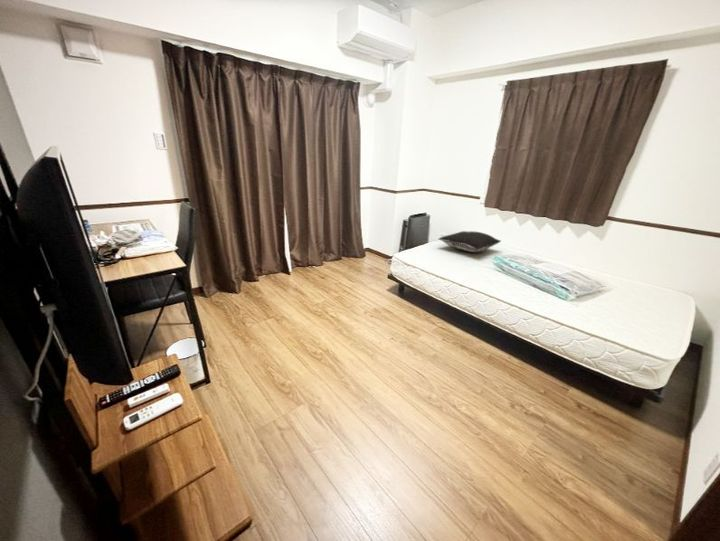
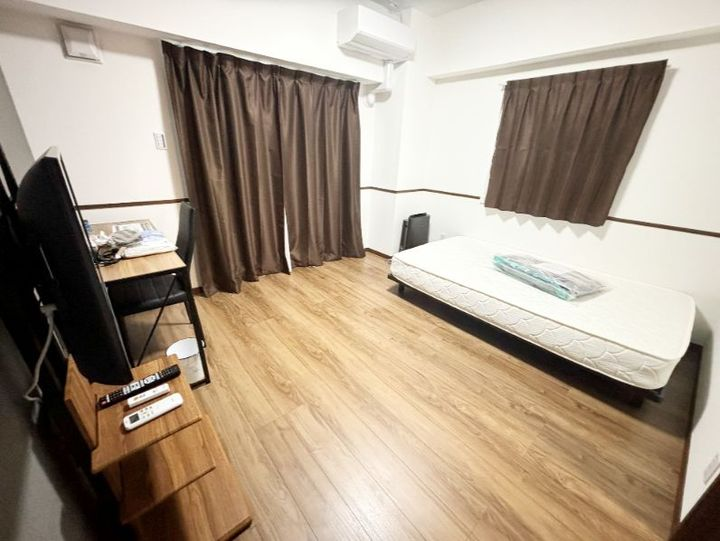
- pillow [437,230,502,253]
